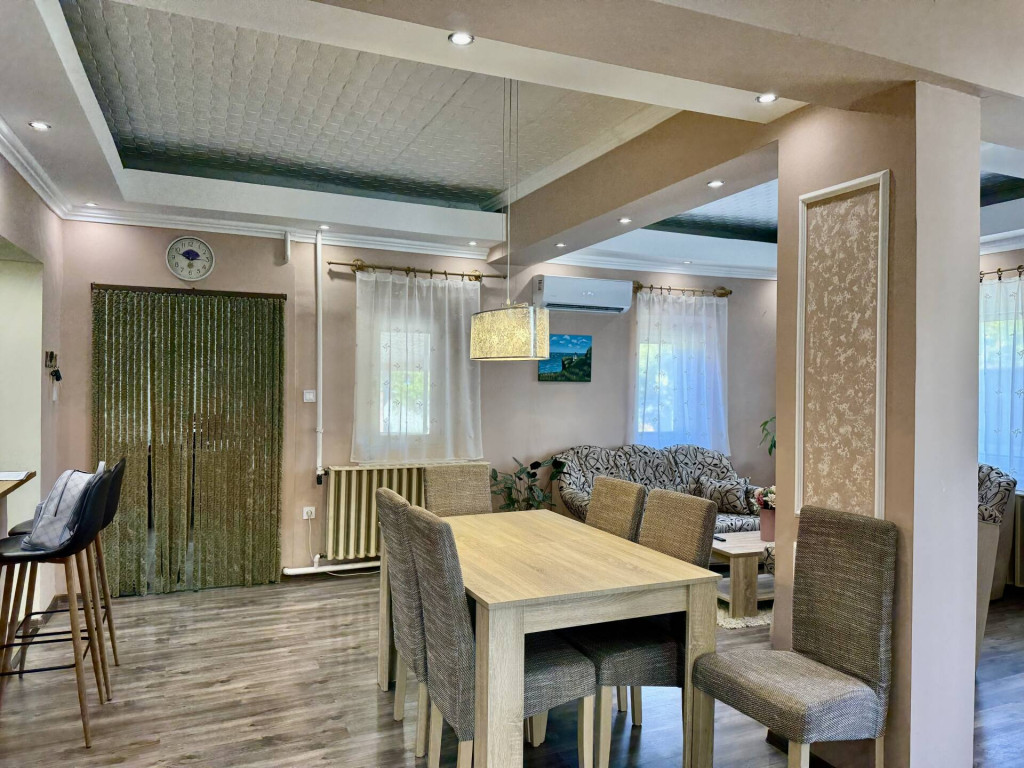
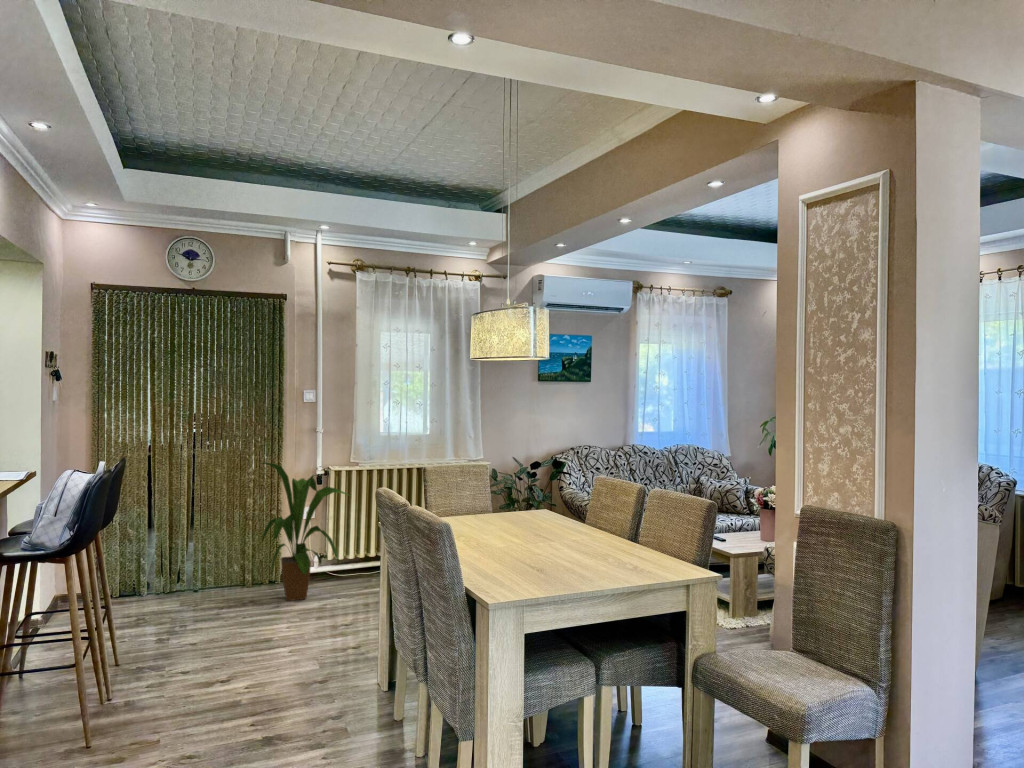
+ house plant [260,462,351,602]
